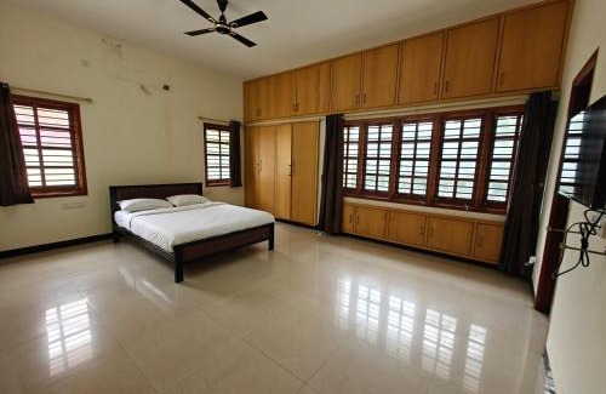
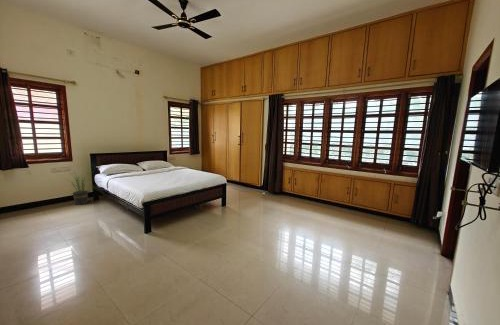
+ potted plant [64,170,91,205]
